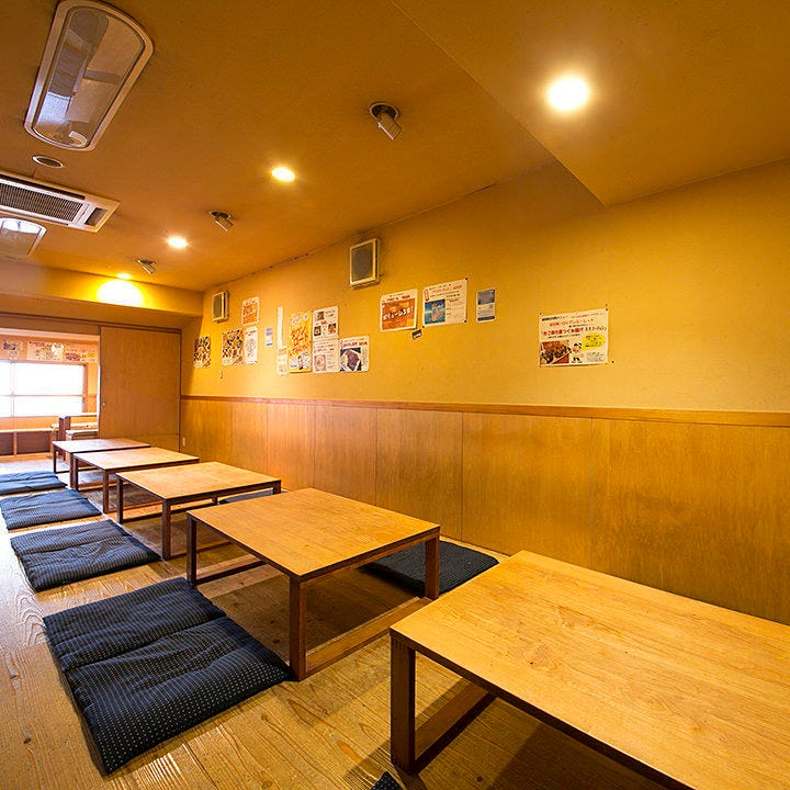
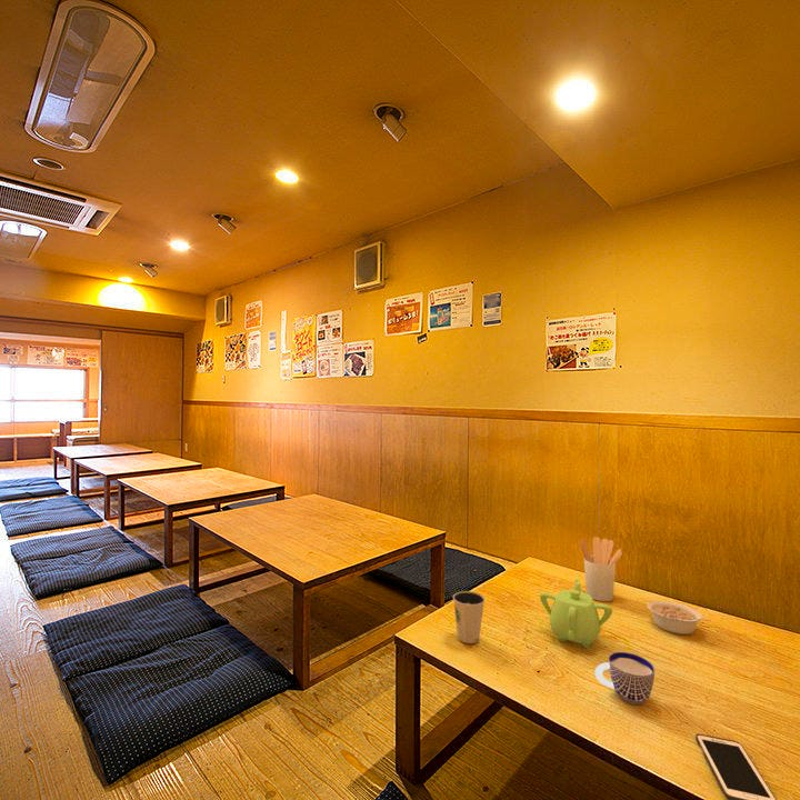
+ legume [647,600,712,636]
+ utensil holder [580,536,623,602]
+ cup [593,651,656,706]
+ cell phone [694,733,778,800]
+ teapot [539,578,613,649]
+ dixie cup [452,590,486,644]
